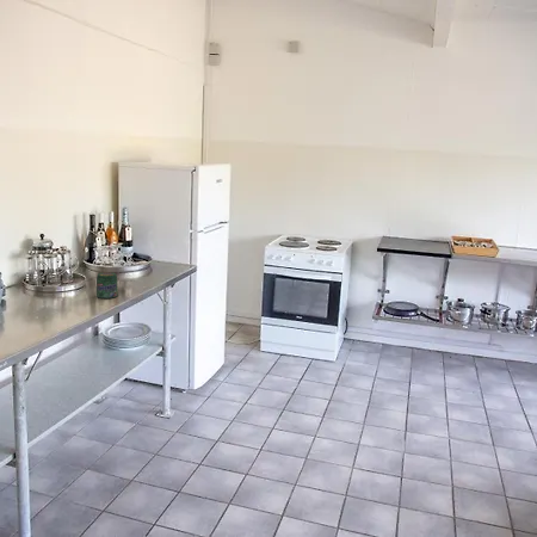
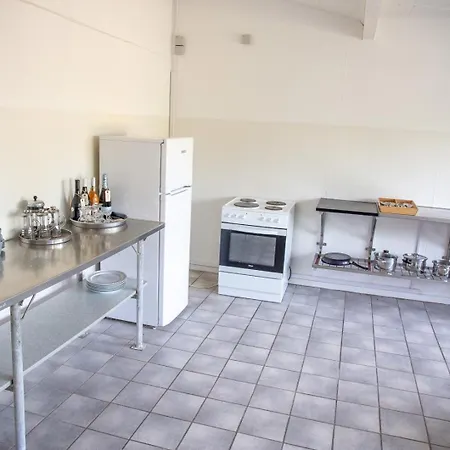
- jar [94,271,118,300]
